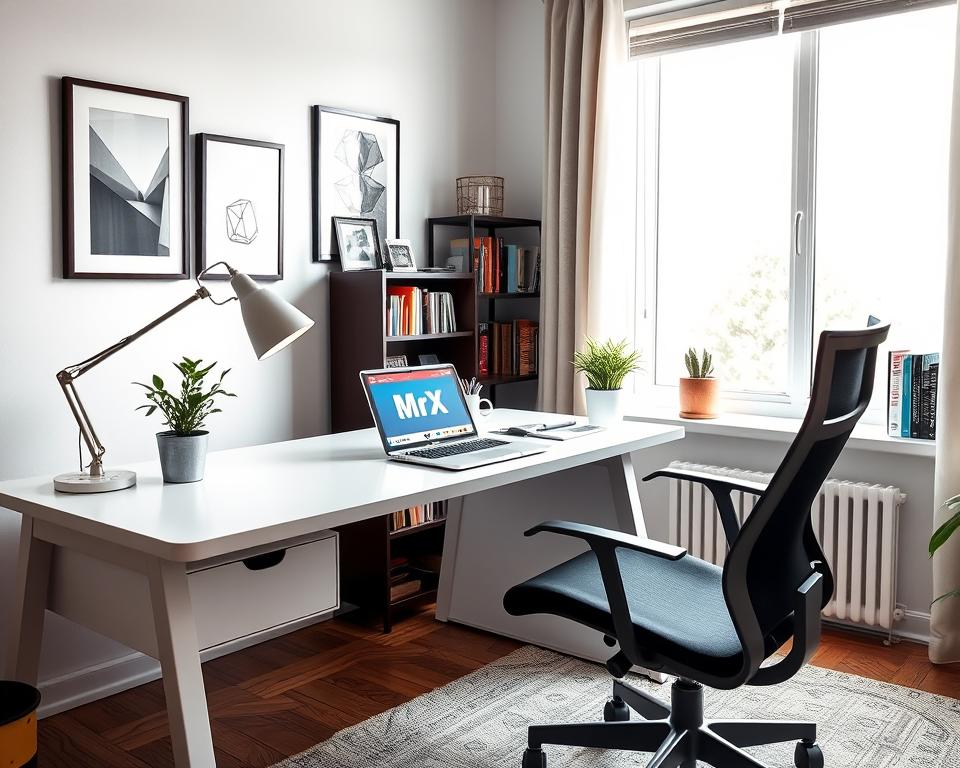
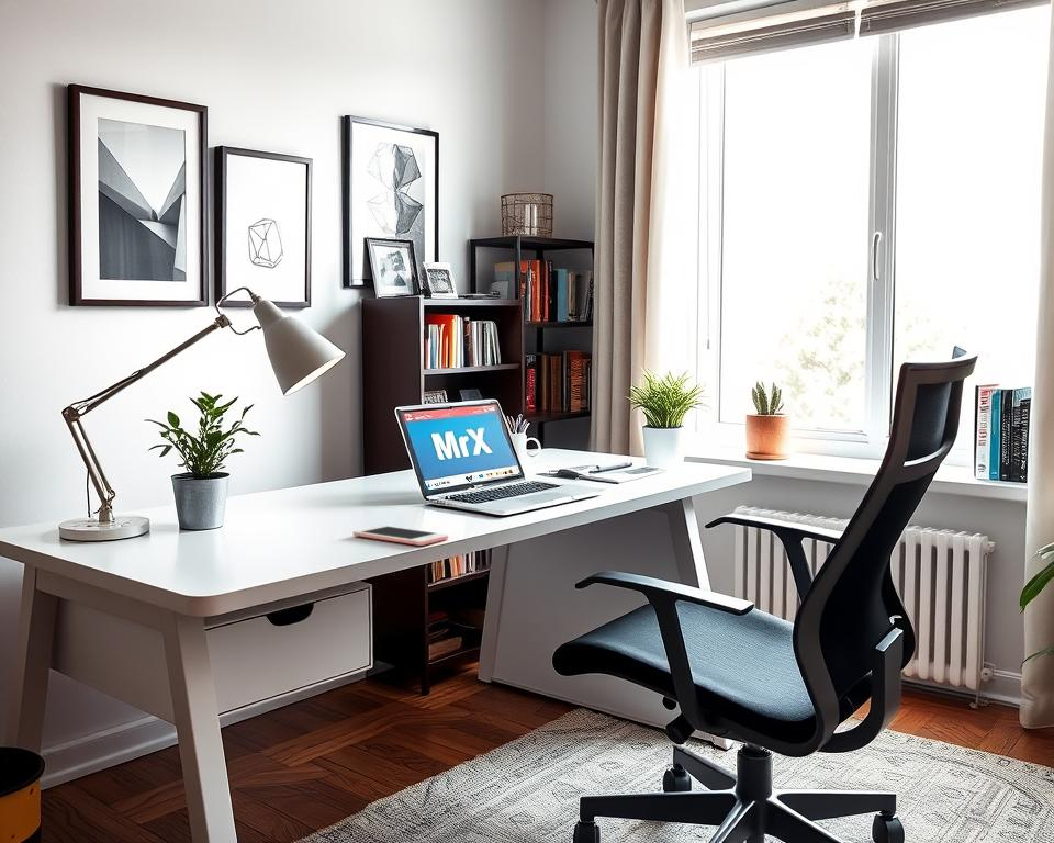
+ cell phone [352,525,449,547]
